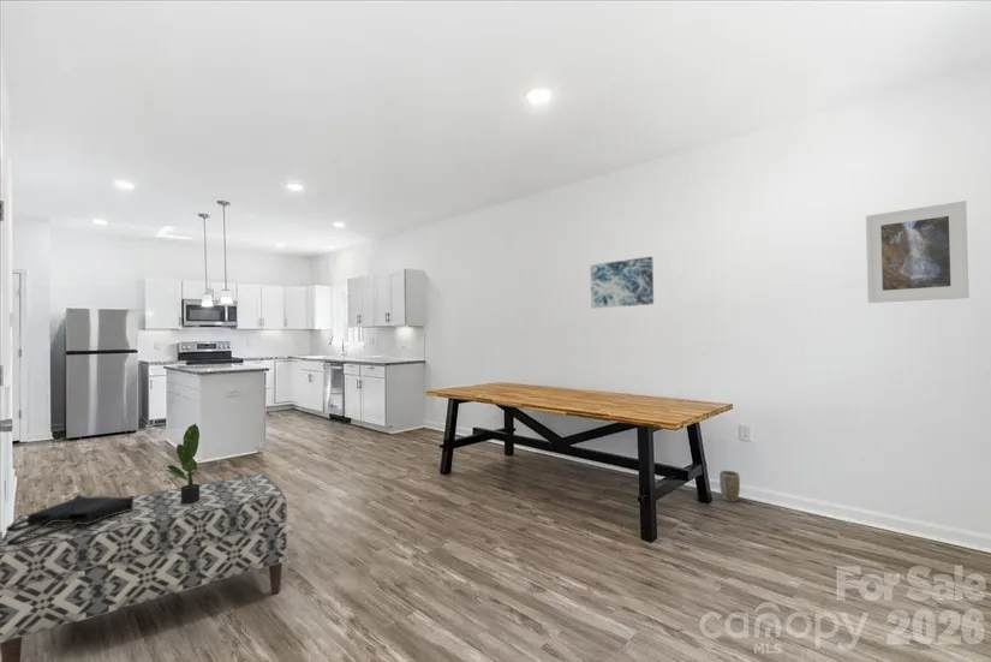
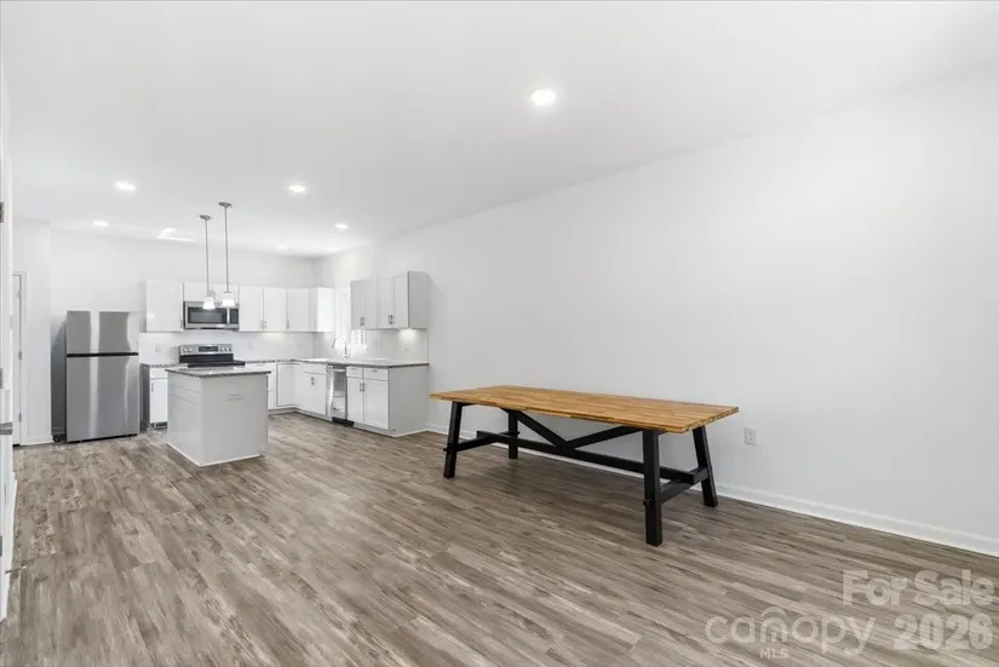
- wall art [590,256,655,309]
- tote bag [5,494,135,547]
- plant pot [718,470,741,503]
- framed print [865,199,971,304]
- potted plant [165,422,201,505]
- bench [0,472,288,662]
